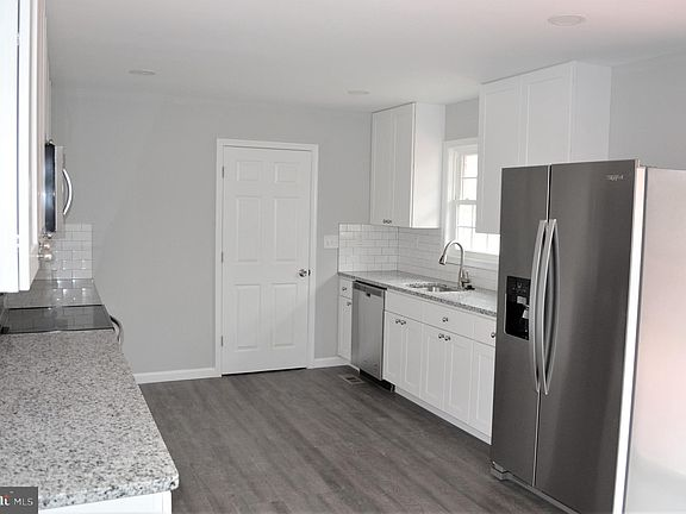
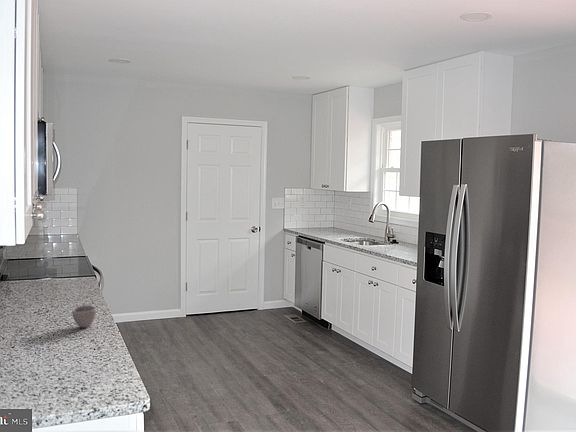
+ cup [71,304,98,328]
